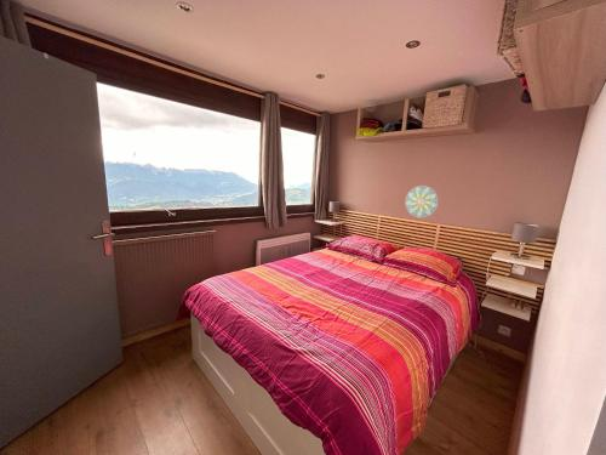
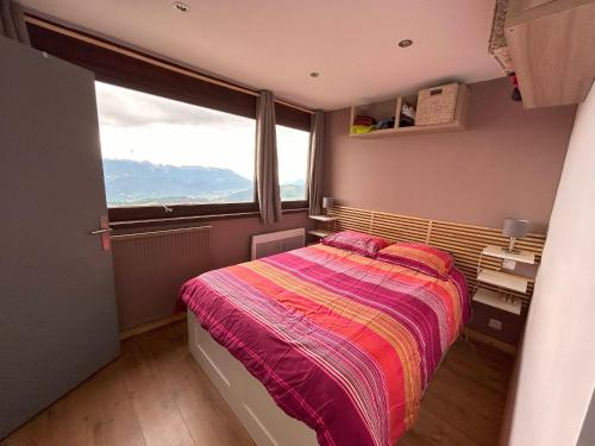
- decorative plate [405,184,439,218]
